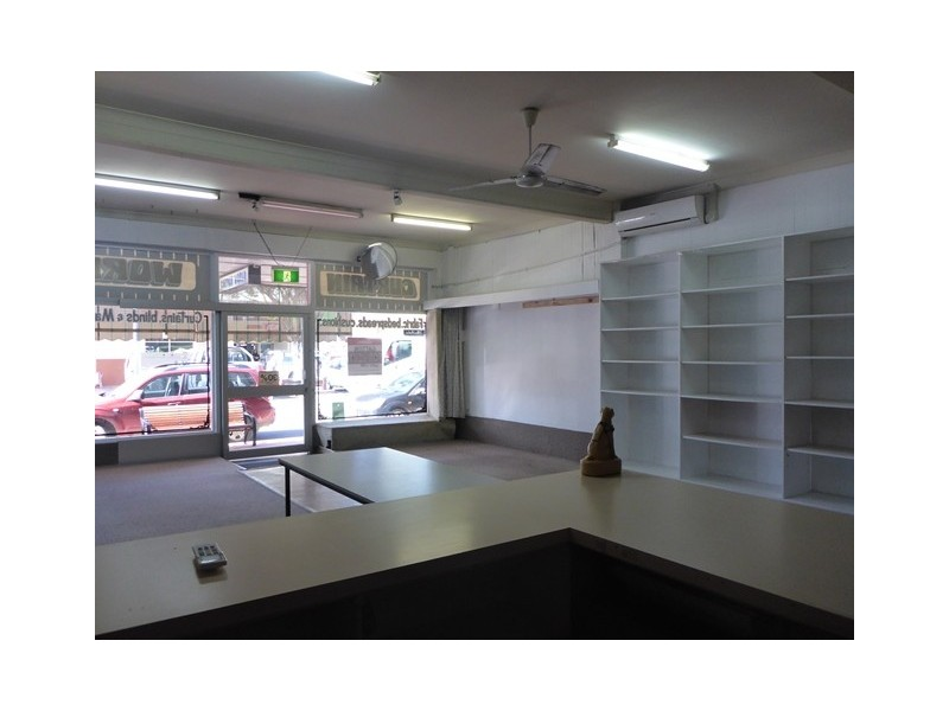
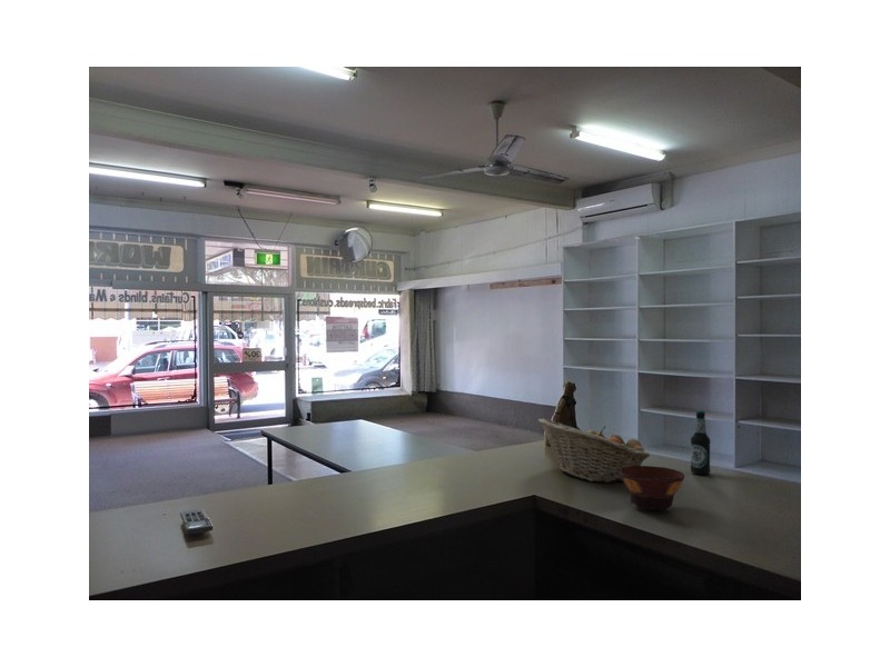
+ bottle [690,409,711,476]
+ fruit basket [537,417,651,484]
+ bowl [620,465,685,511]
